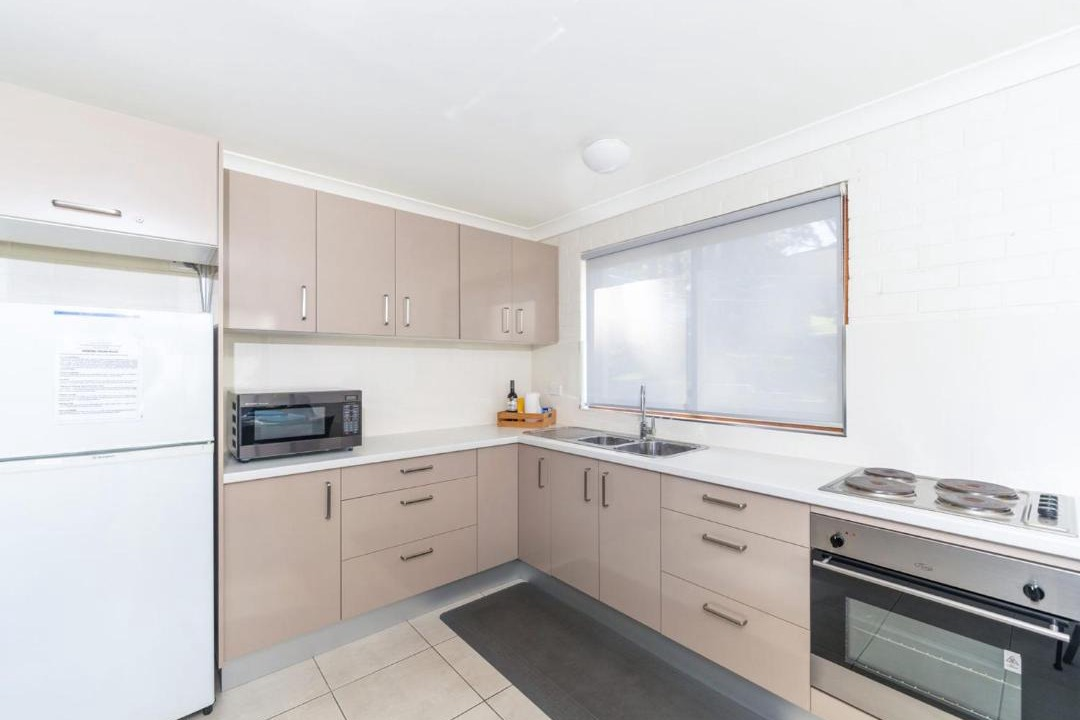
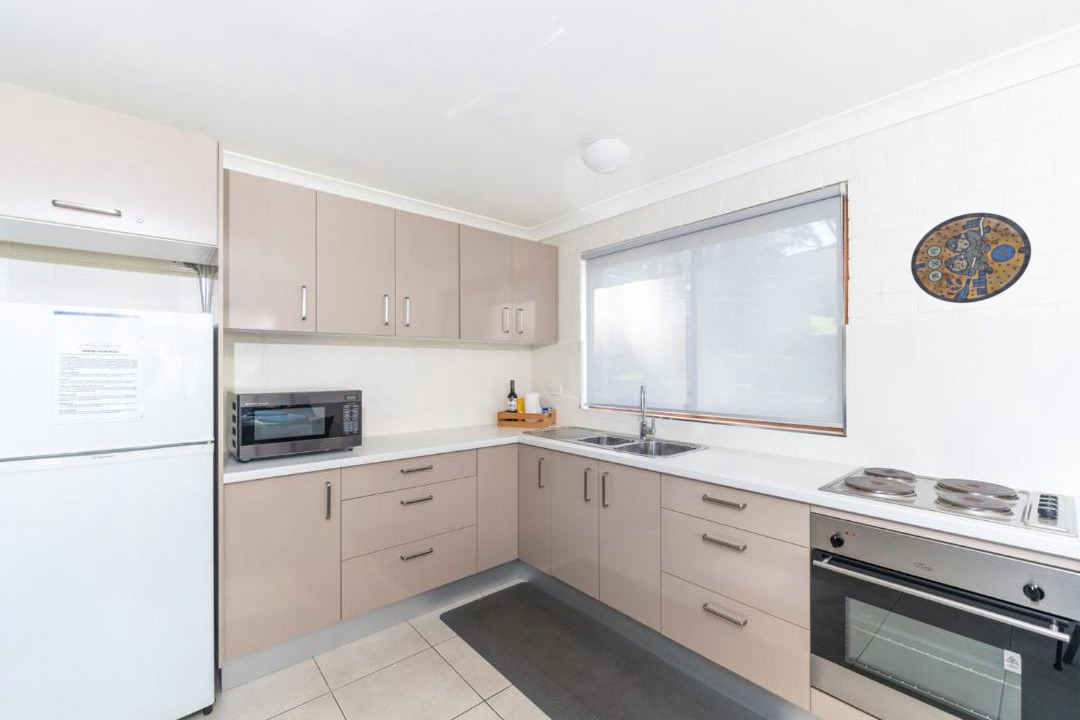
+ manhole cover [910,212,1032,304]
